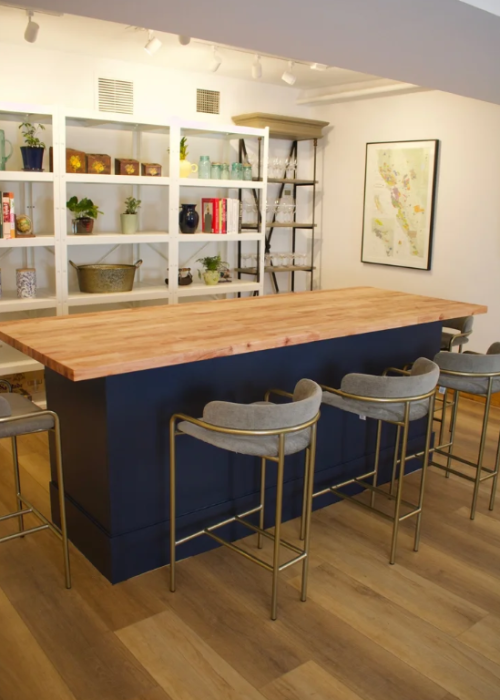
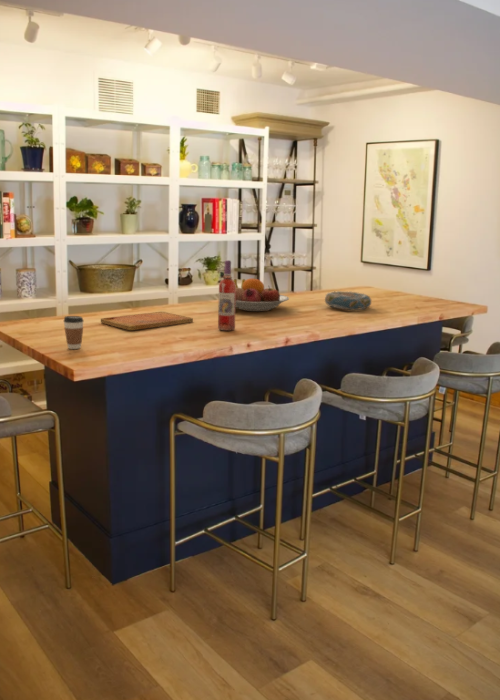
+ wine bottle [217,259,236,332]
+ fruit bowl [233,278,290,312]
+ coffee cup [63,315,85,350]
+ decorative bowl [324,290,372,311]
+ cutting board [100,310,194,331]
